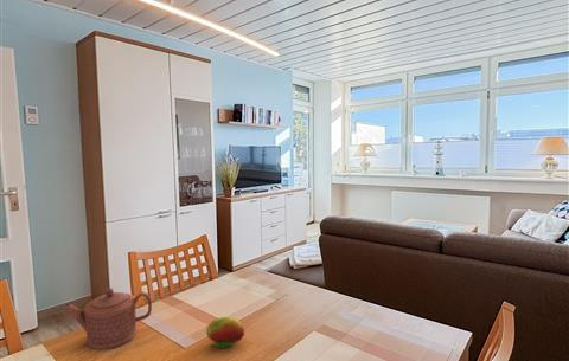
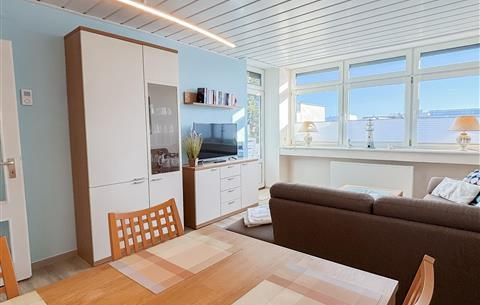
- fruit [205,316,245,349]
- teapot [63,286,153,350]
